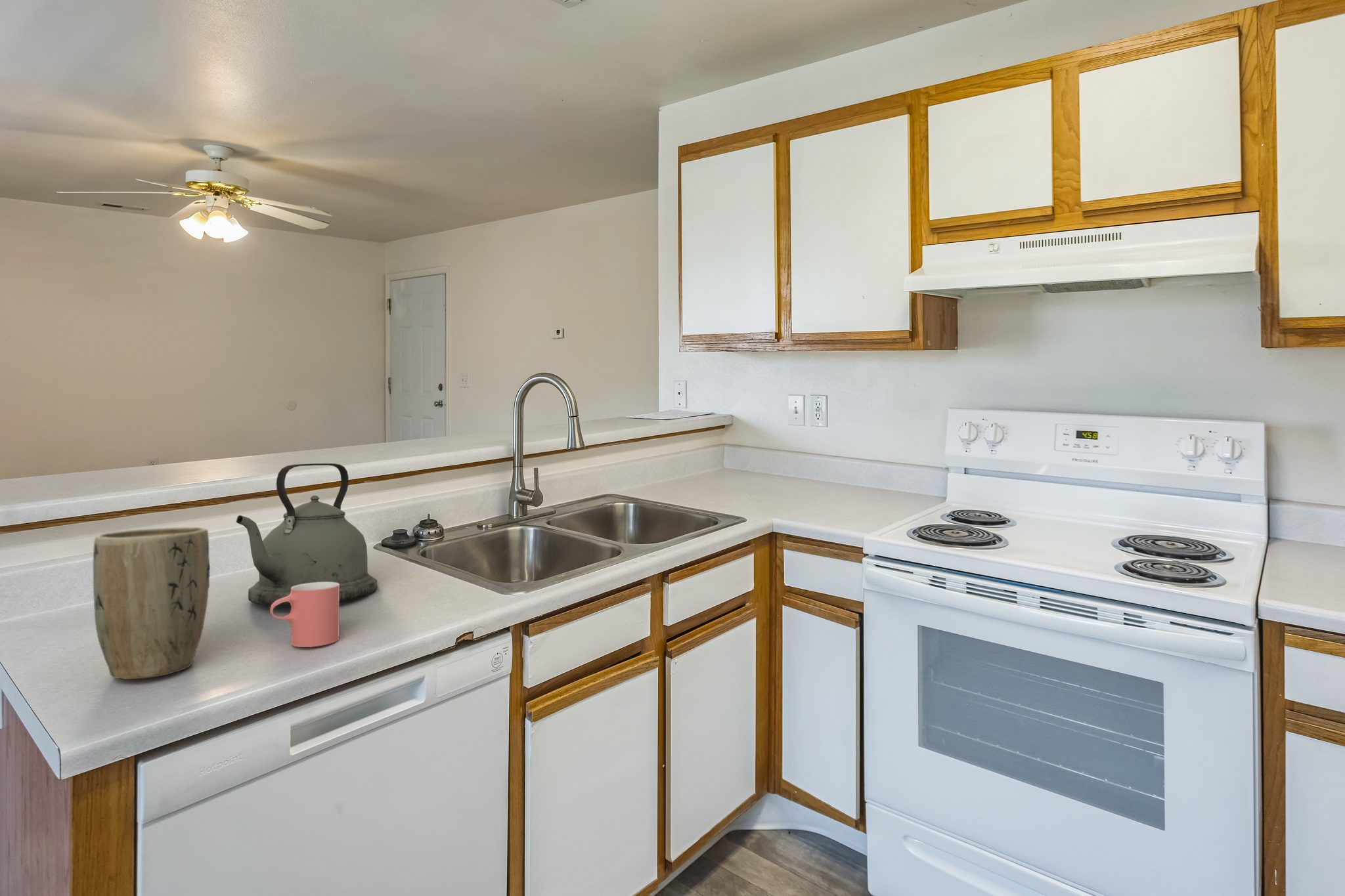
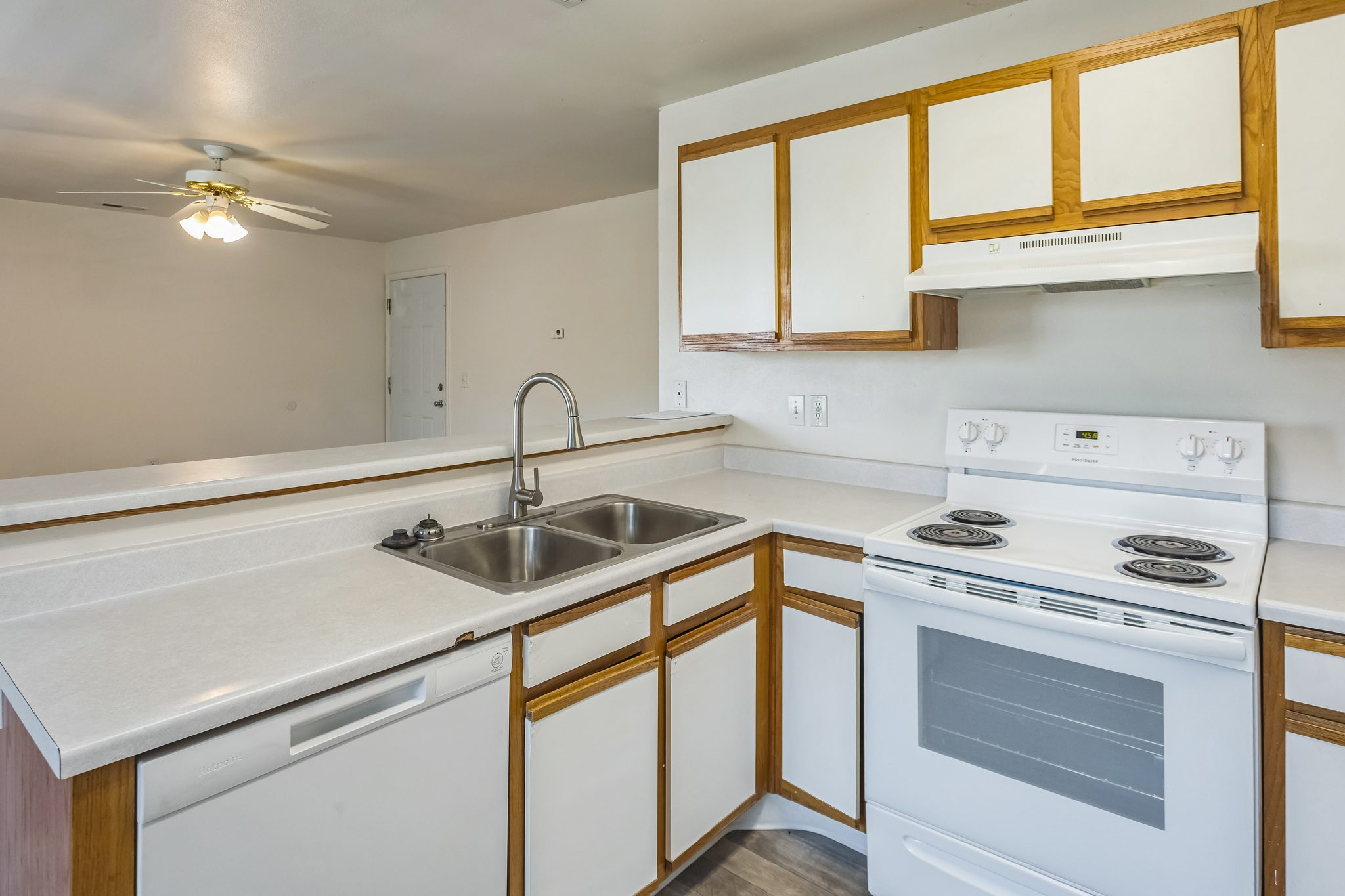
- kettle [236,463,378,607]
- cup [269,582,340,648]
- plant pot [93,526,211,680]
